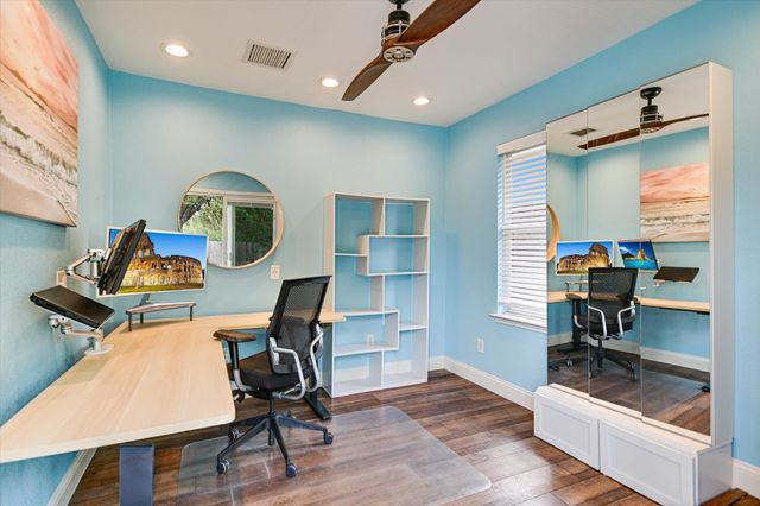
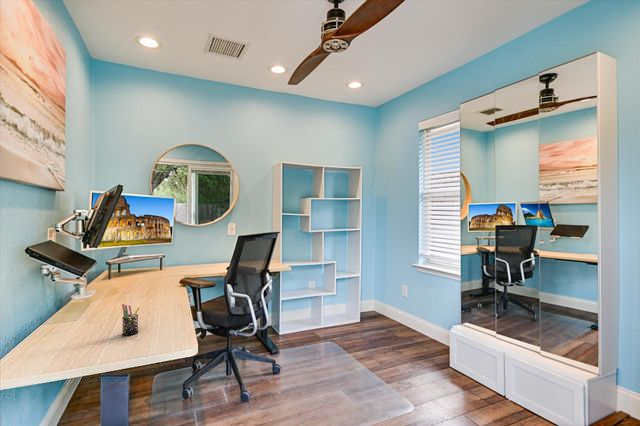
+ pen holder [121,303,141,336]
